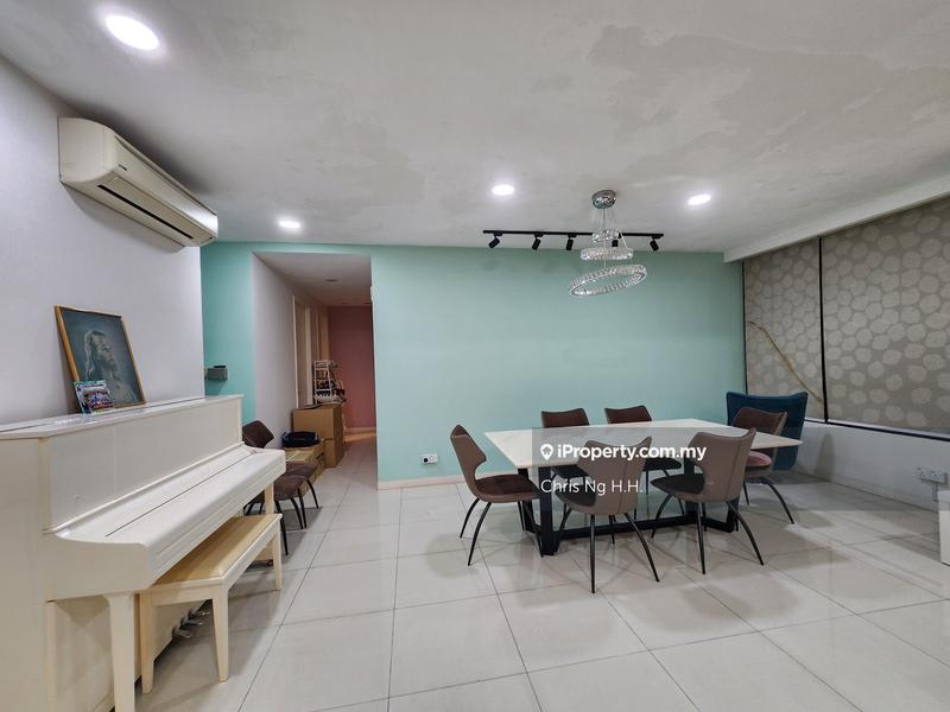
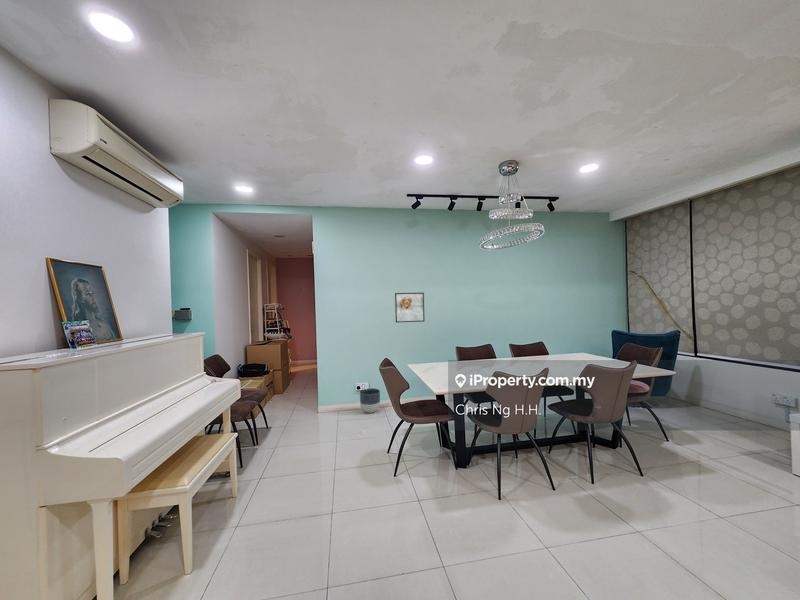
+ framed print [394,292,426,323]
+ planter [359,387,381,414]
